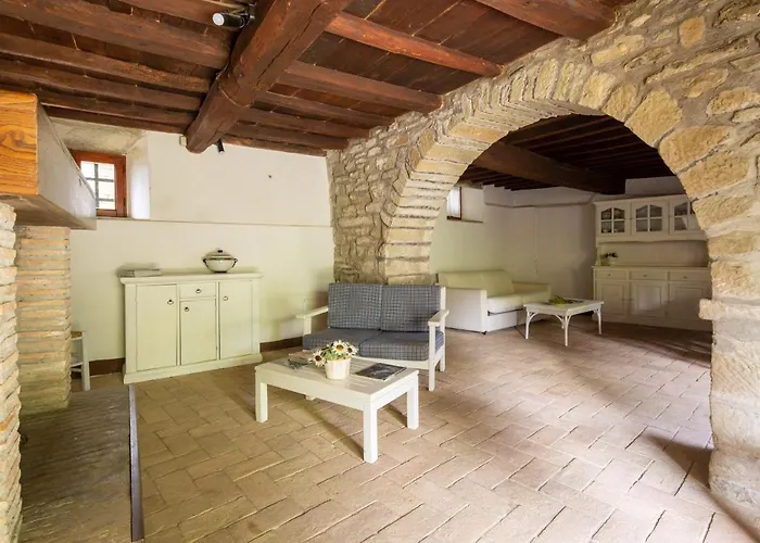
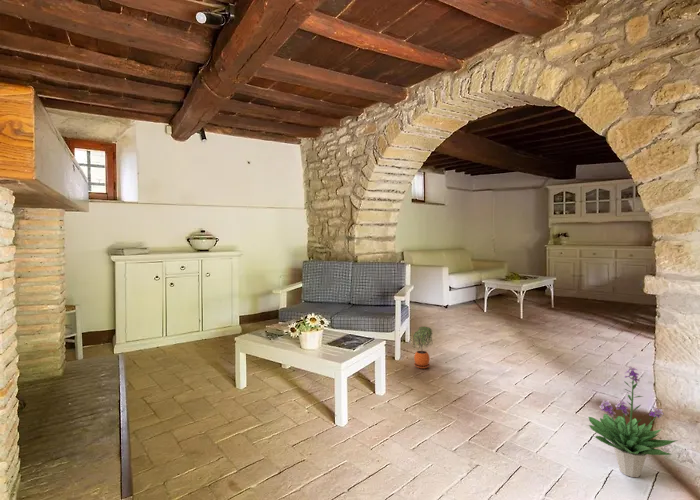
+ potted plant [411,325,434,369]
+ potted plant [588,366,679,478]
